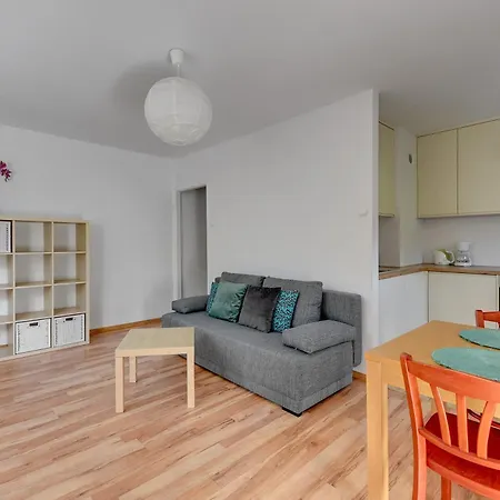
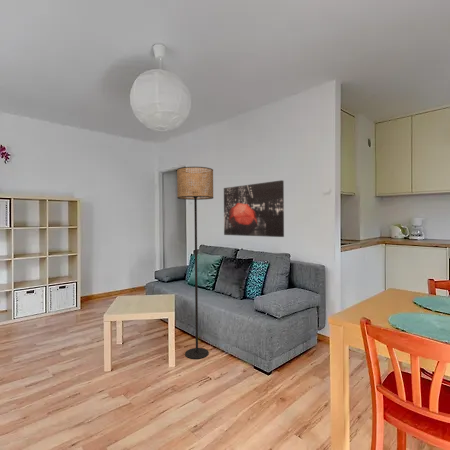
+ wall art [223,179,285,238]
+ floor lamp [176,166,214,360]
